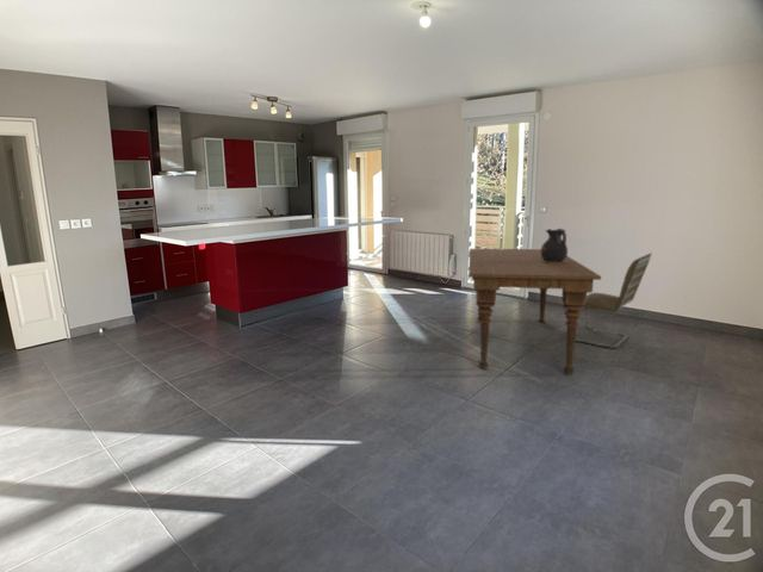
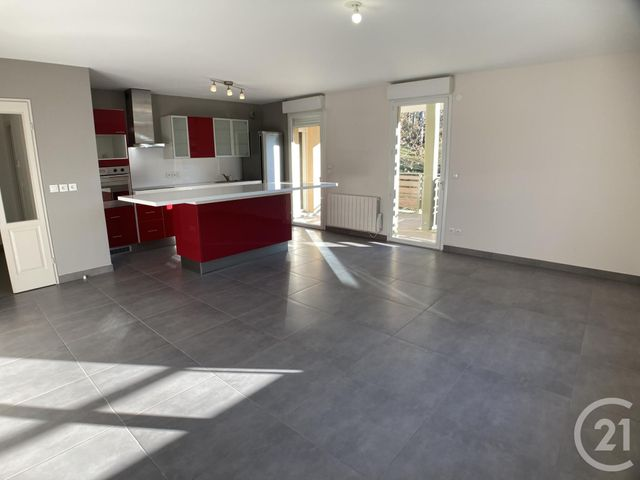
- dining table [467,248,602,374]
- chair [575,251,653,349]
- ceramic jug [540,228,569,263]
